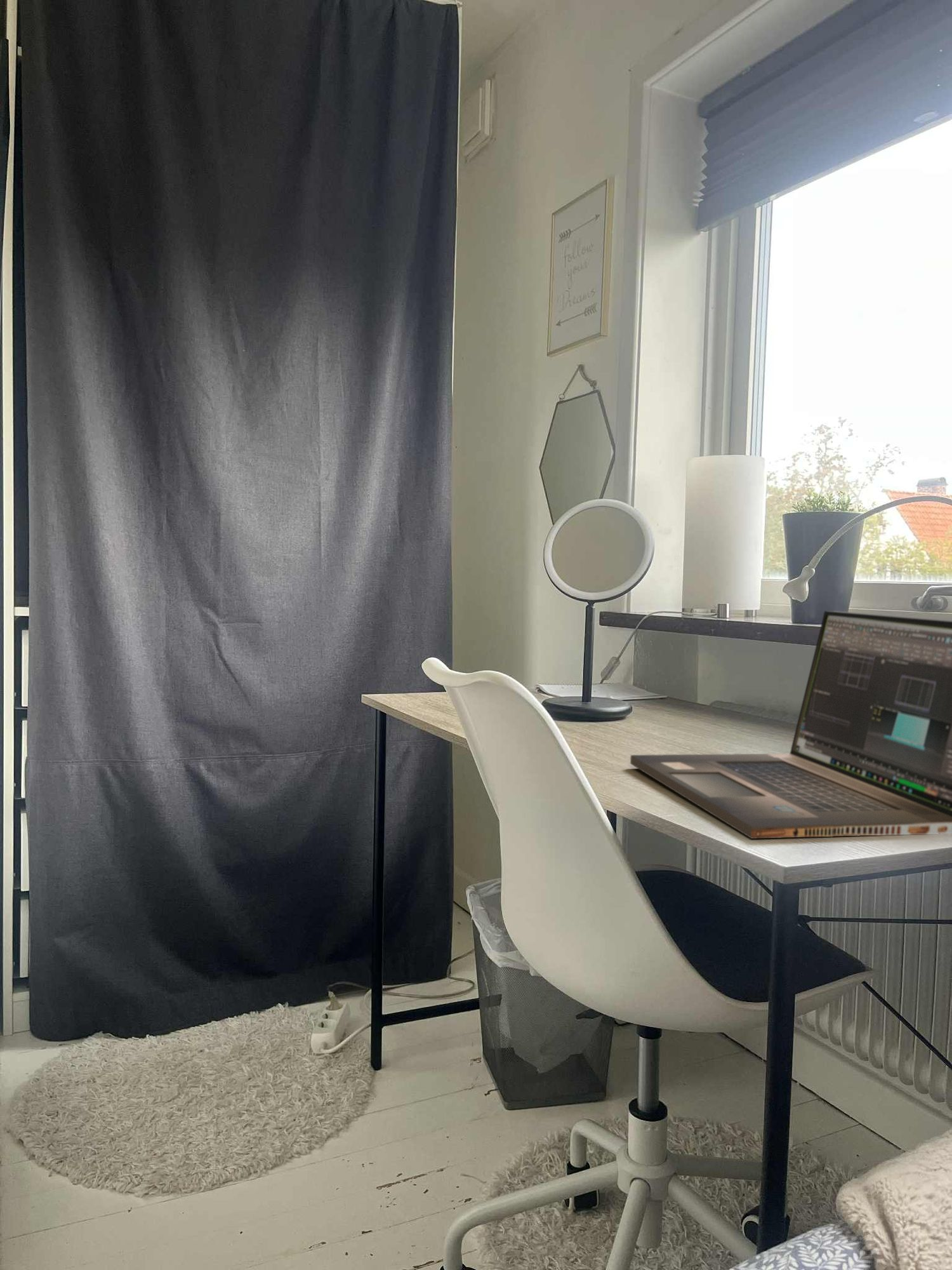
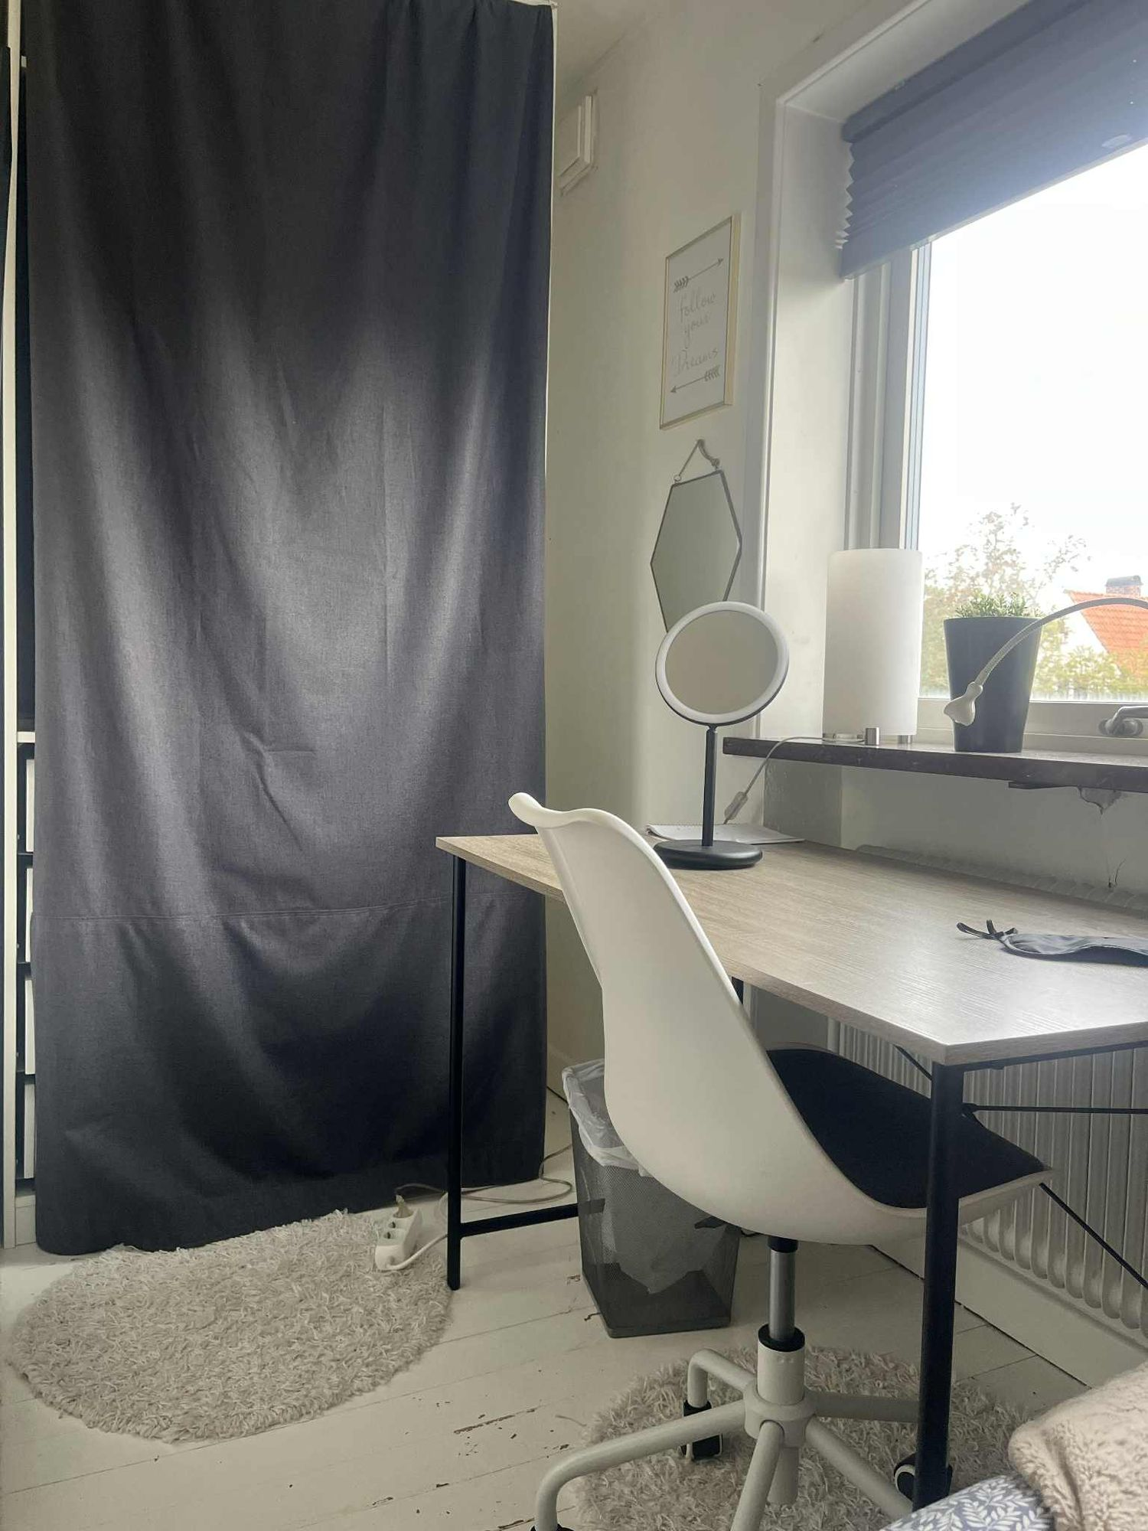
- laptop [630,610,952,839]
